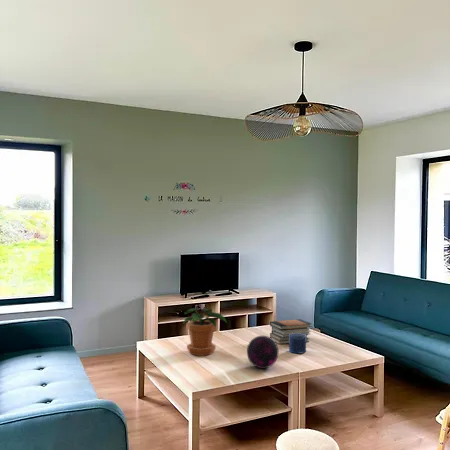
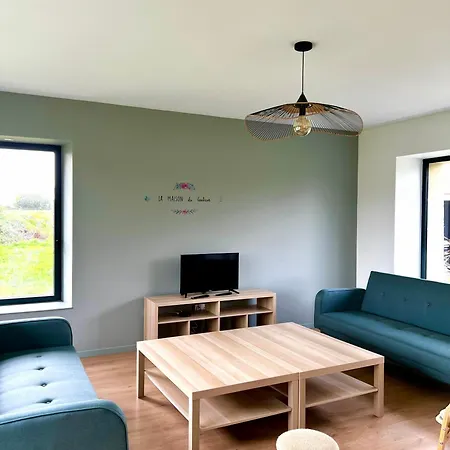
- potted plant [183,307,228,357]
- candle [288,333,307,354]
- decorative orb [246,335,280,369]
- book stack [269,318,313,345]
